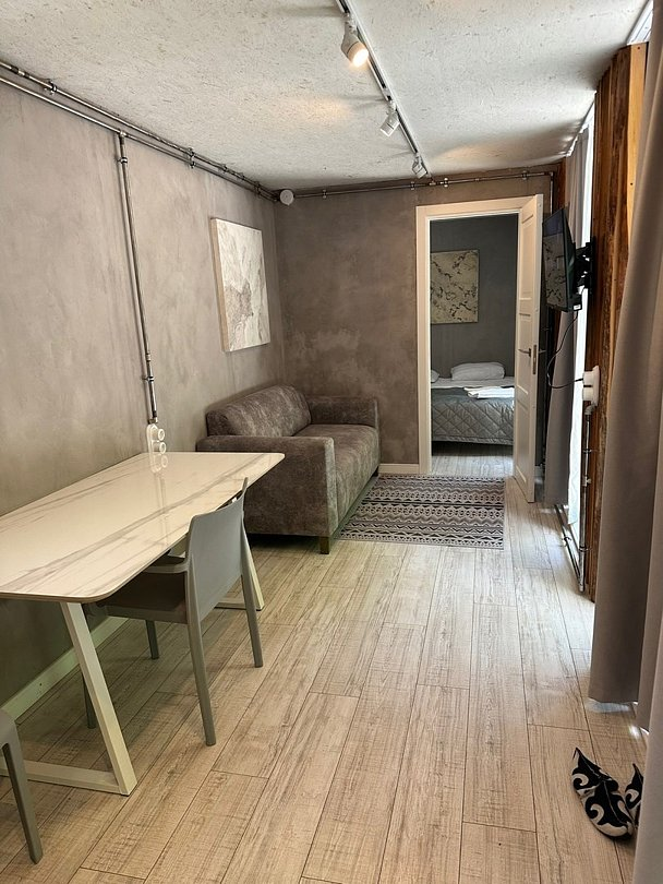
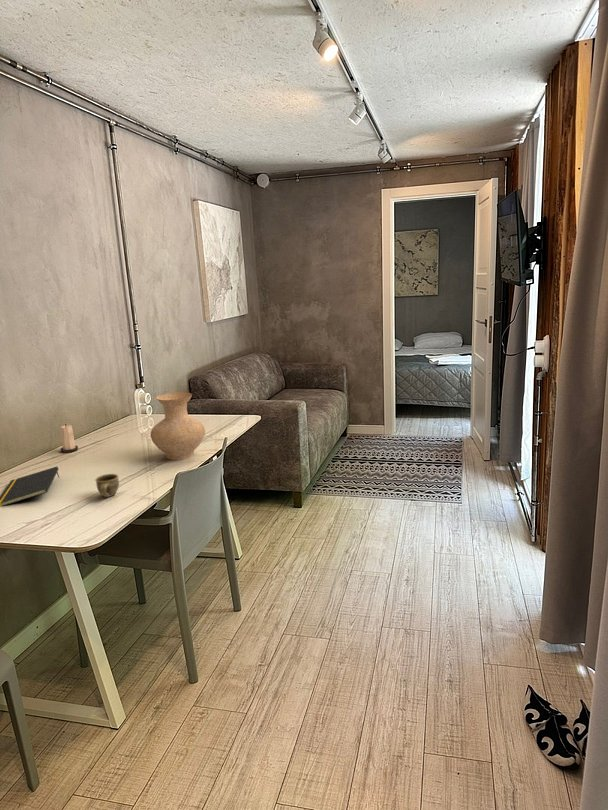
+ cup [94,473,120,498]
+ vase [150,391,206,461]
+ candle [59,423,79,454]
+ notepad [0,466,60,508]
